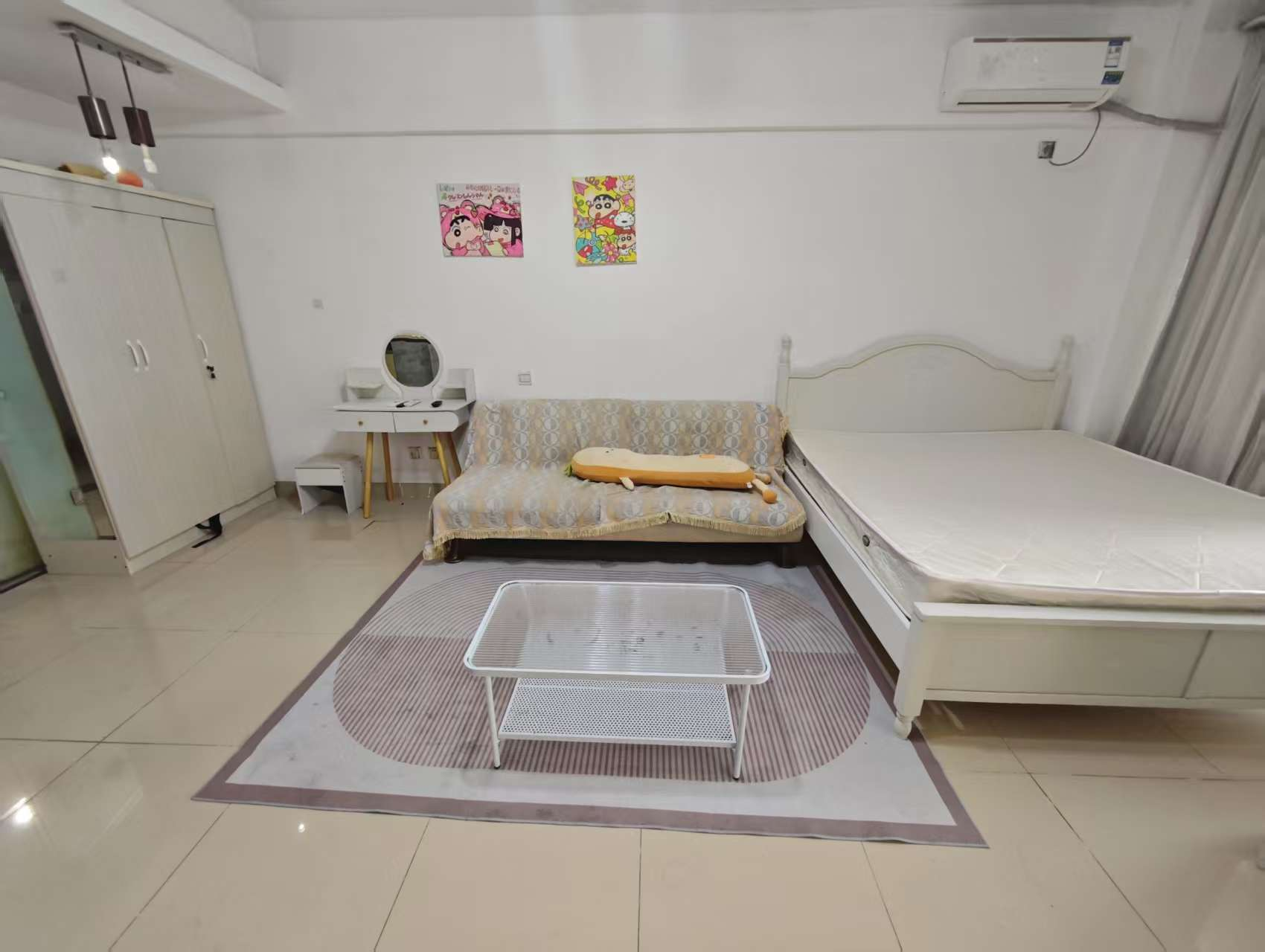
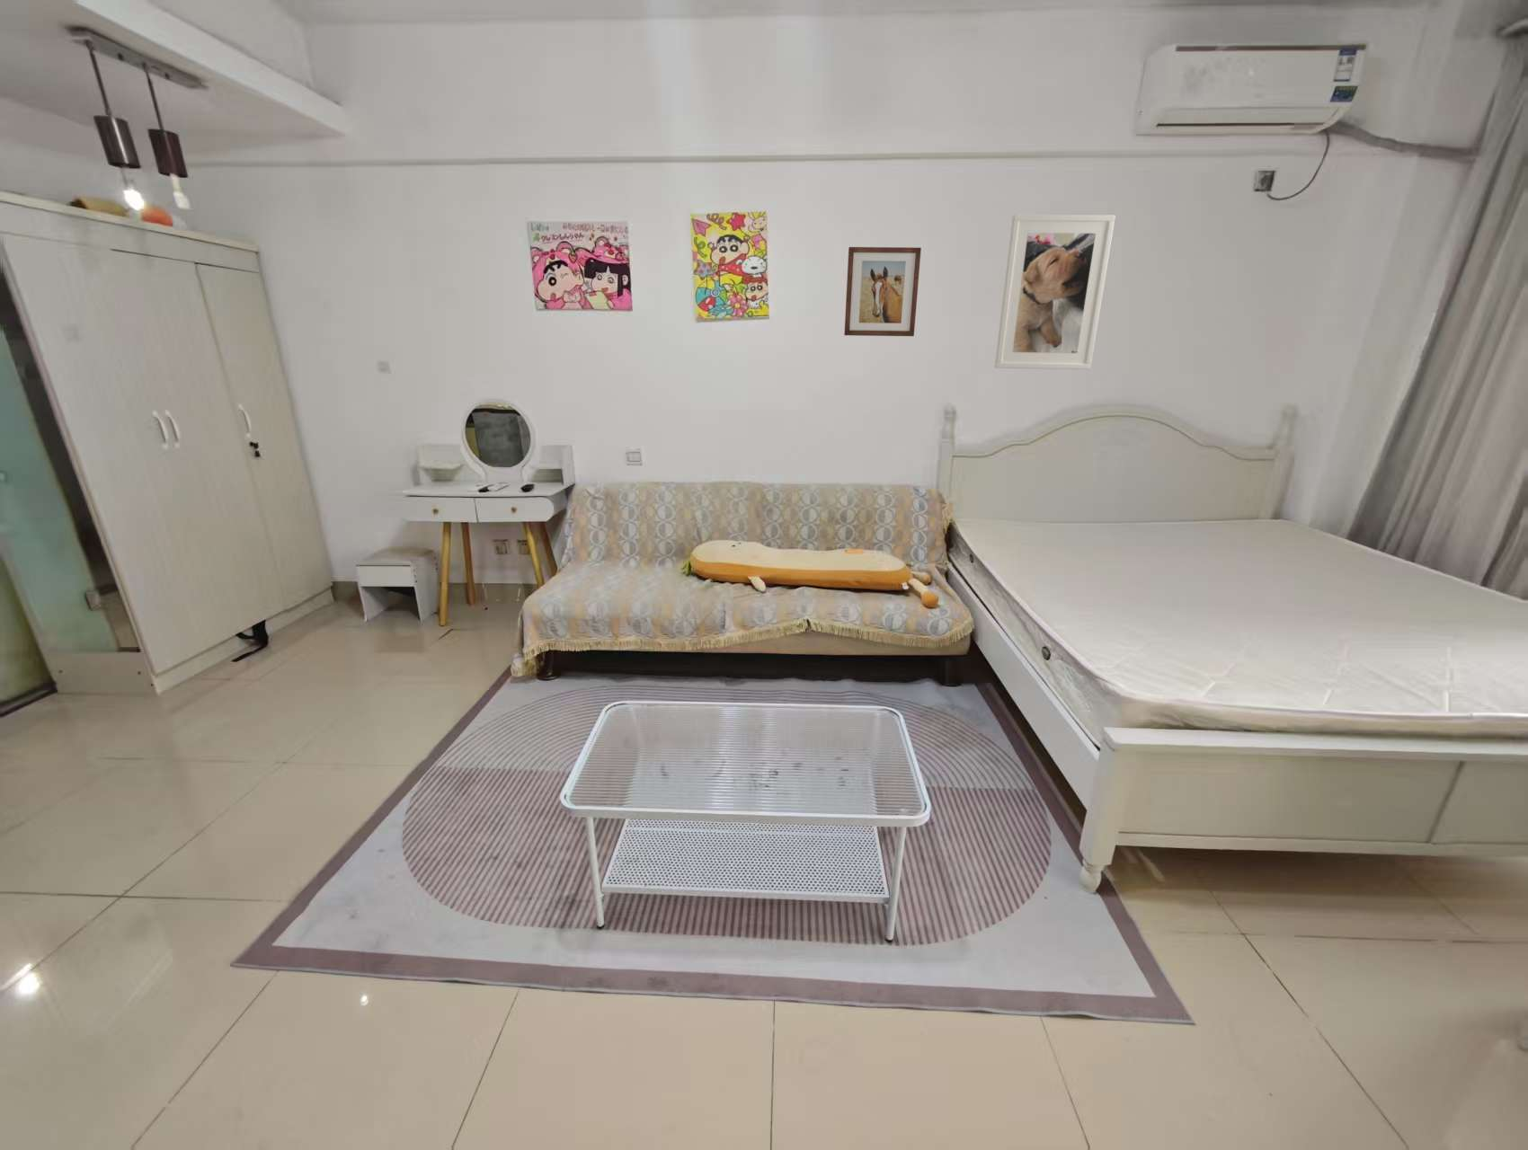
+ wall art [843,246,922,337]
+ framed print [994,214,1116,370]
